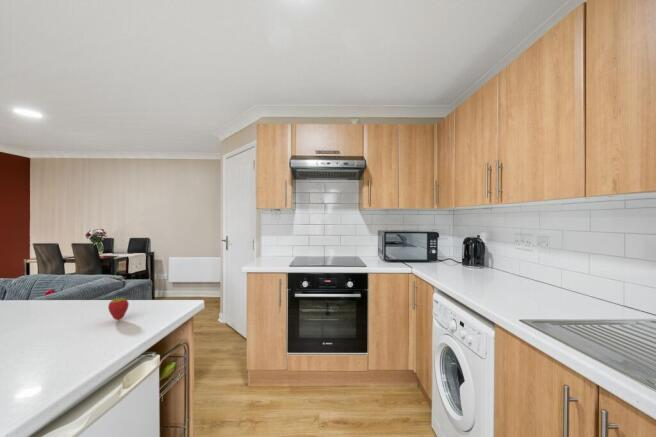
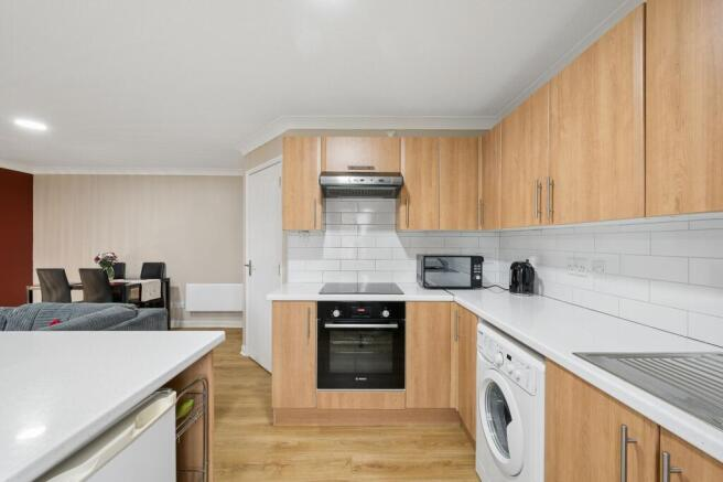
- fruit [107,296,130,321]
